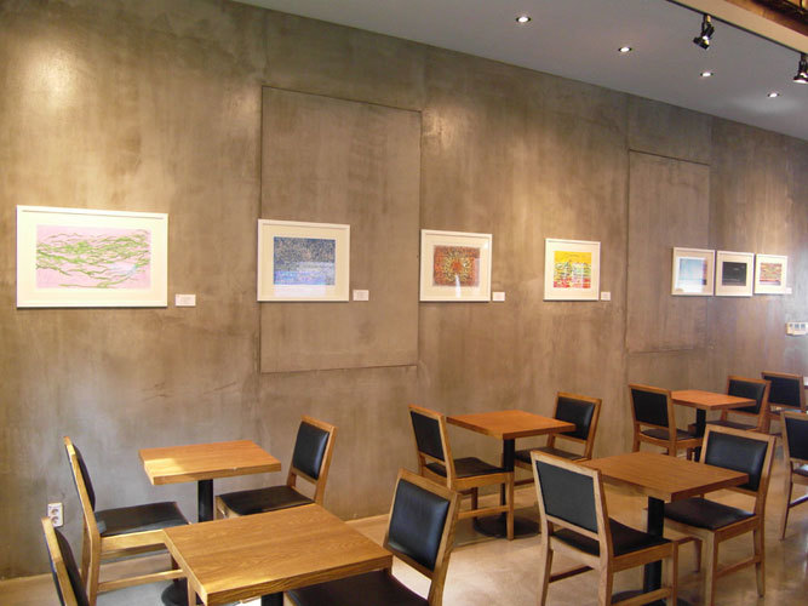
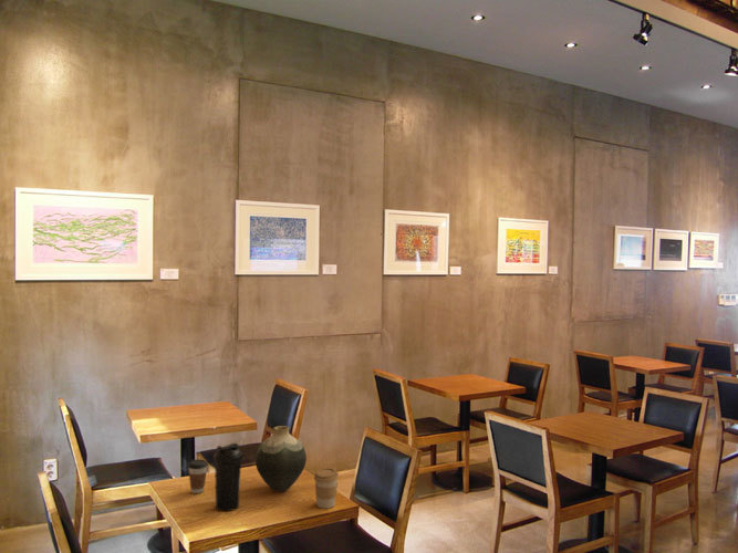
+ water bottle [212,442,243,512]
+ coffee cup [313,467,340,510]
+ coffee cup [187,458,208,494]
+ vase [254,425,308,492]
